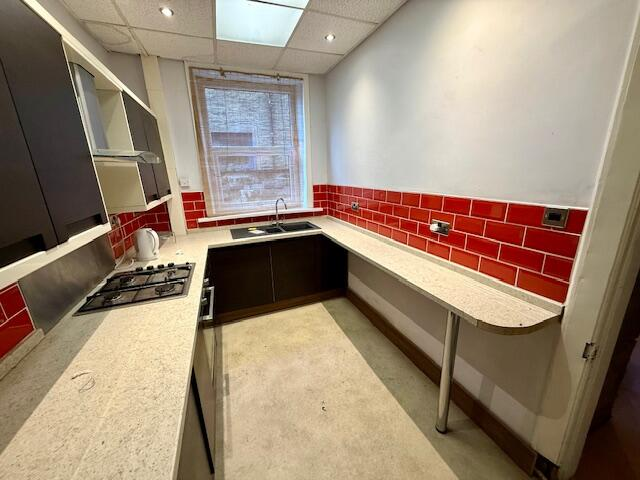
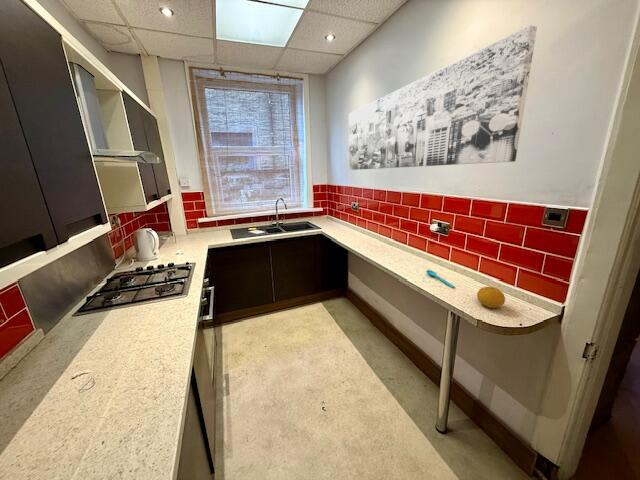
+ wall art [348,24,538,171]
+ spoon [425,269,456,289]
+ fruit [476,286,506,309]
